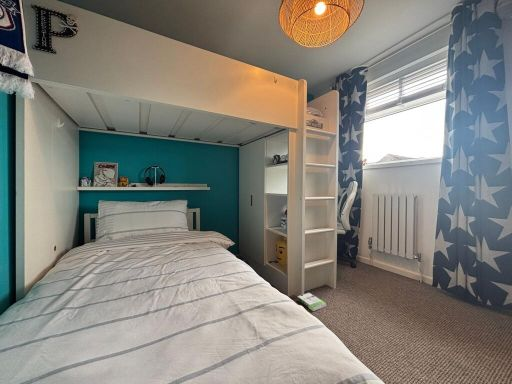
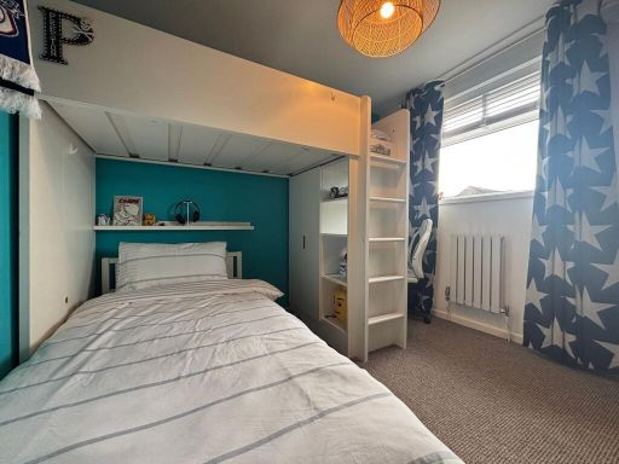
- box [296,292,327,312]
